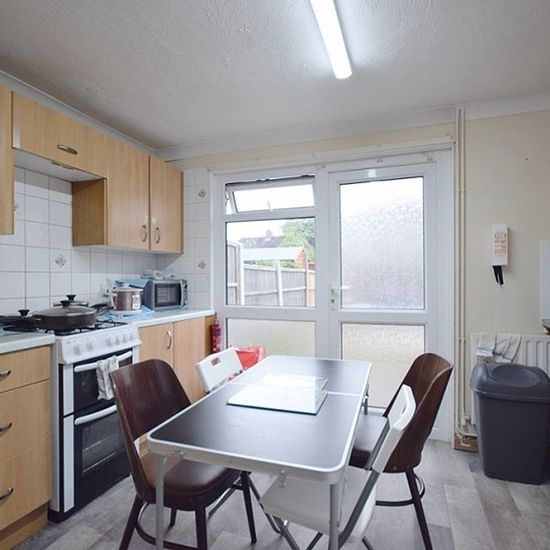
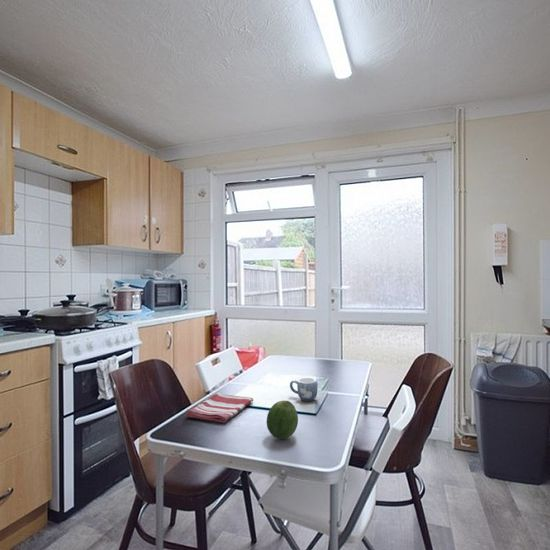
+ mug [289,377,319,402]
+ dish towel [185,392,254,424]
+ fruit [266,400,299,440]
